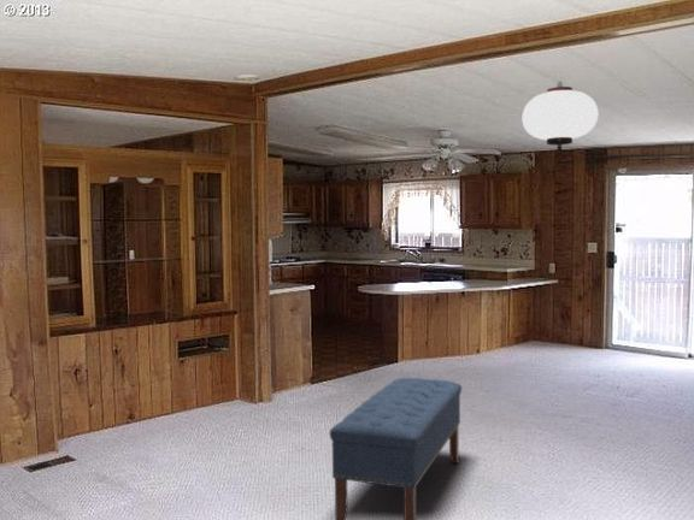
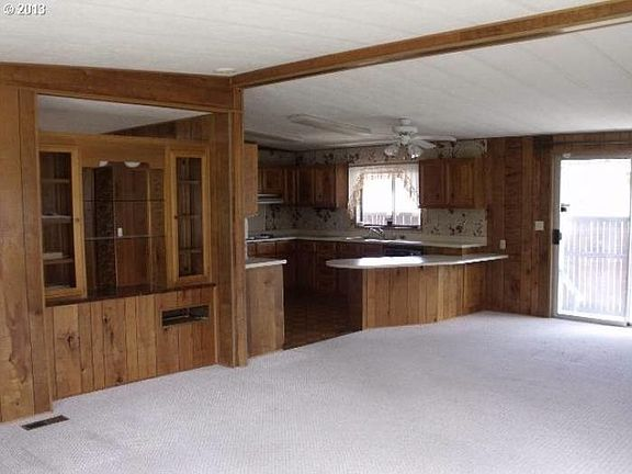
- bench [329,377,463,520]
- ceiling light [520,79,599,152]
